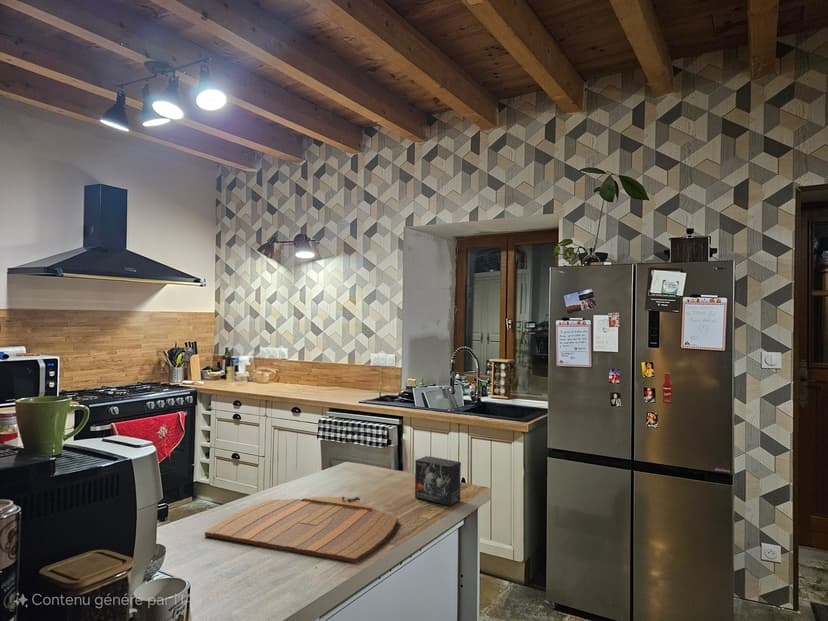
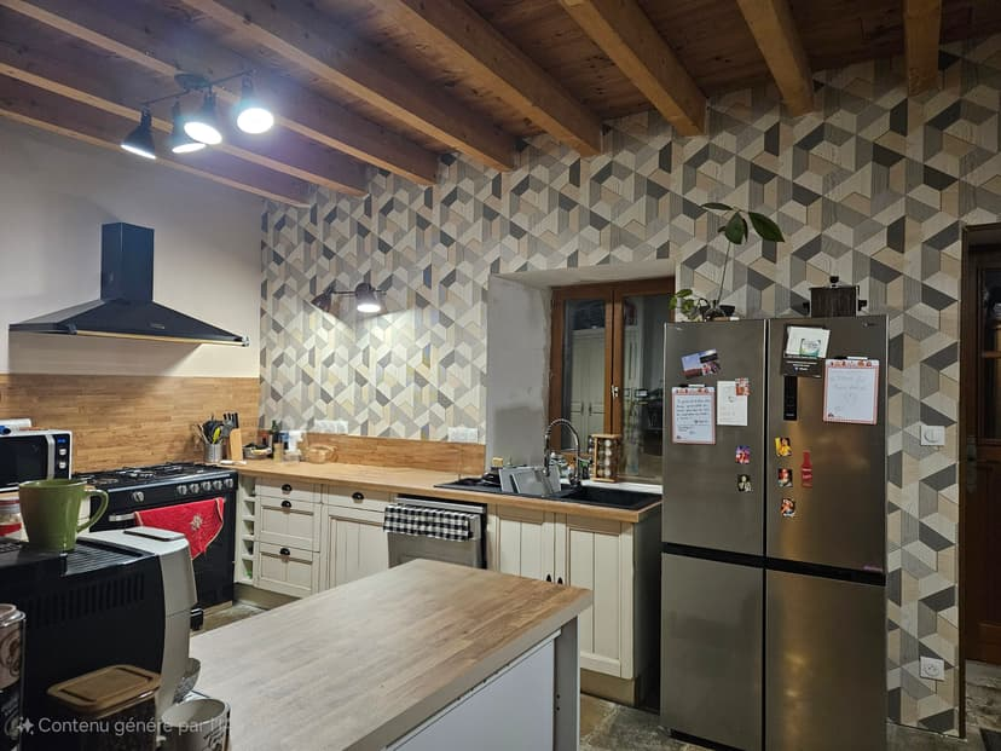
- cutting board [204,495,399,564]
- small box [414,455,462,506]
